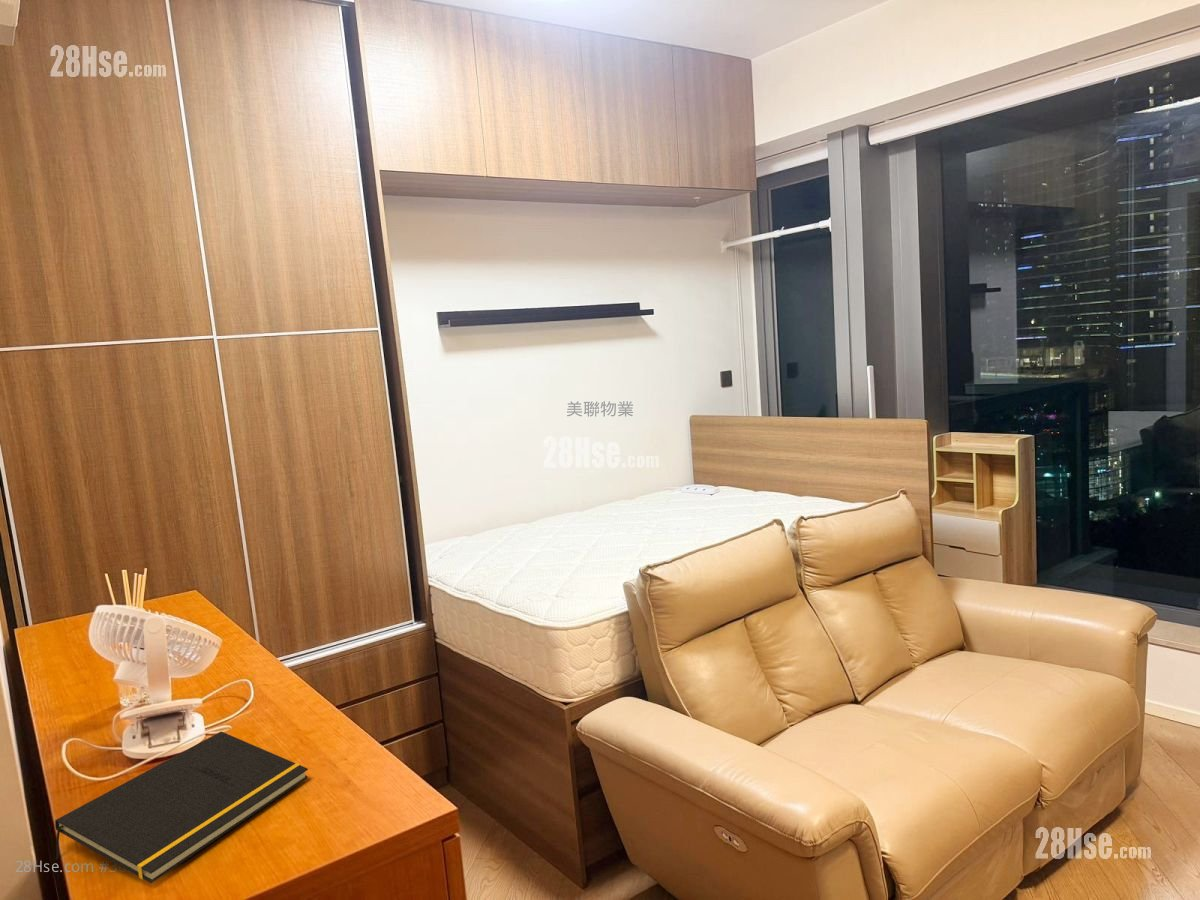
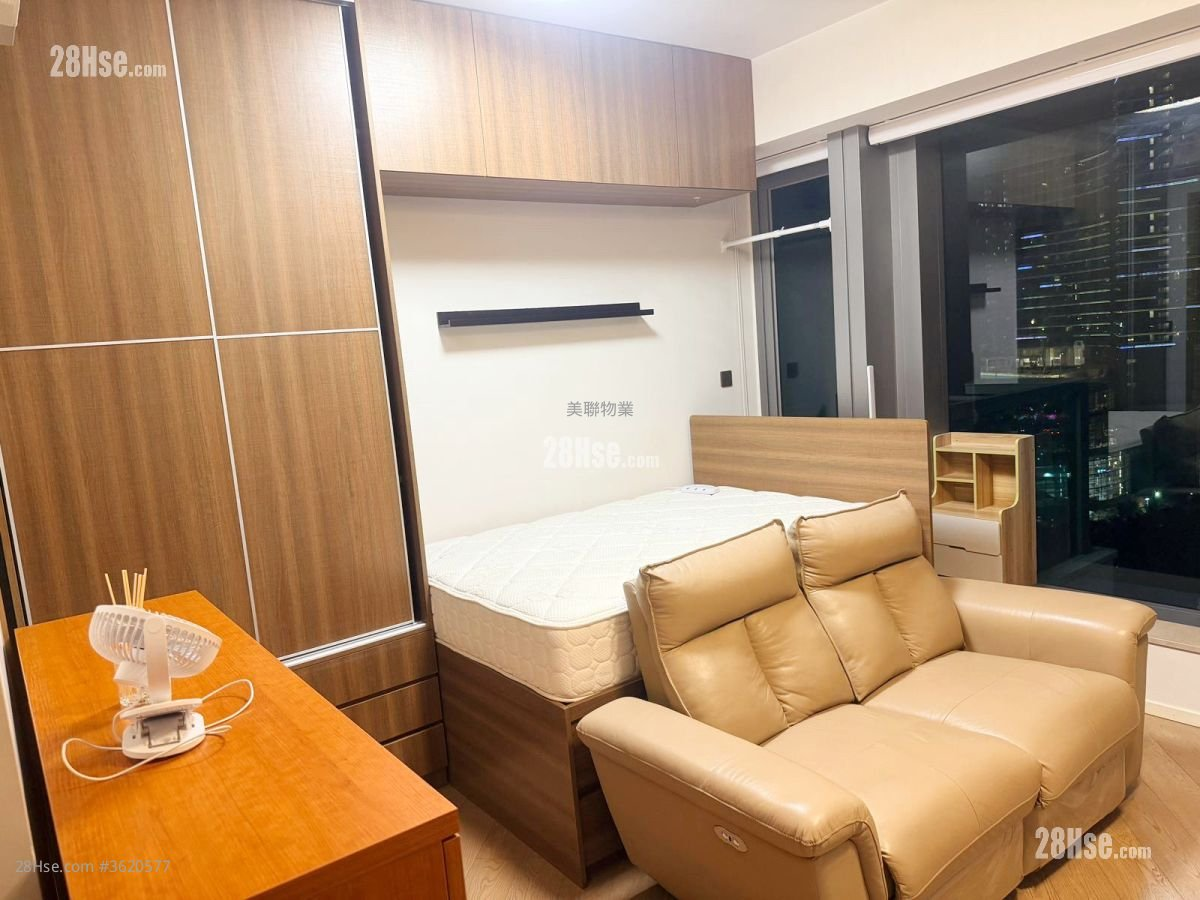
- notepad [54,731,309,884]
